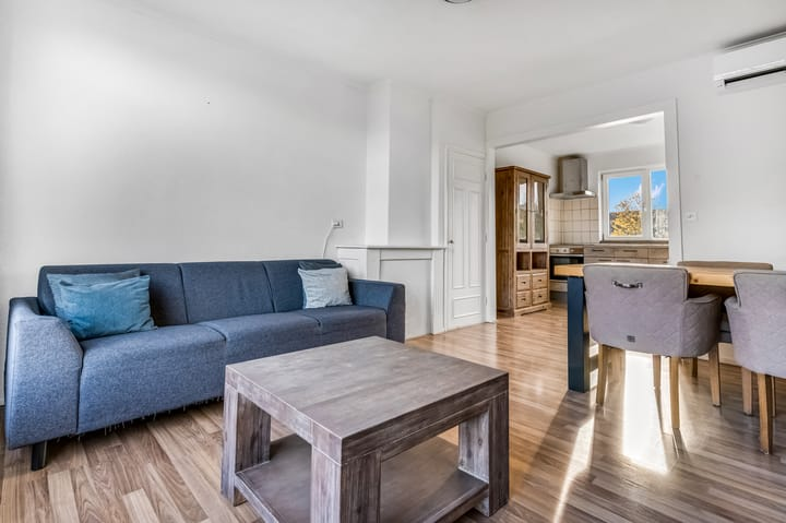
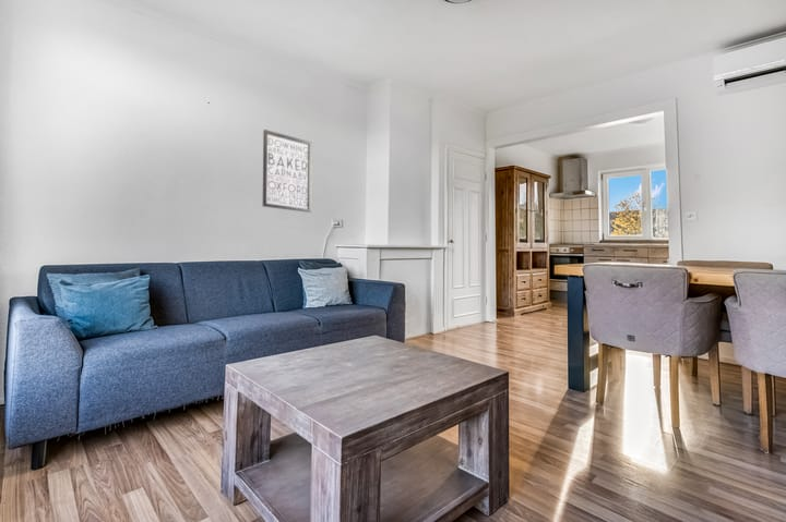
+ wall art [262,129,313,214]
